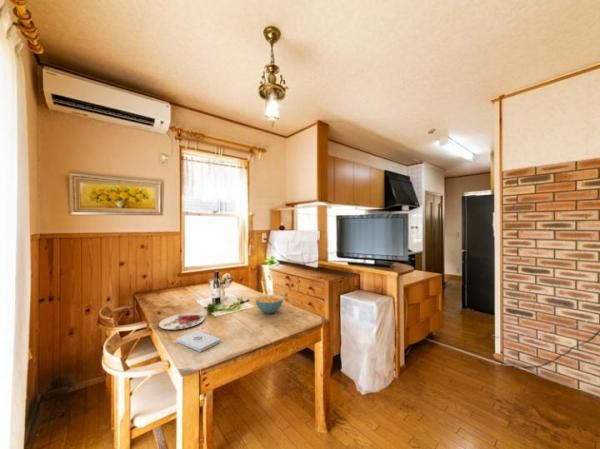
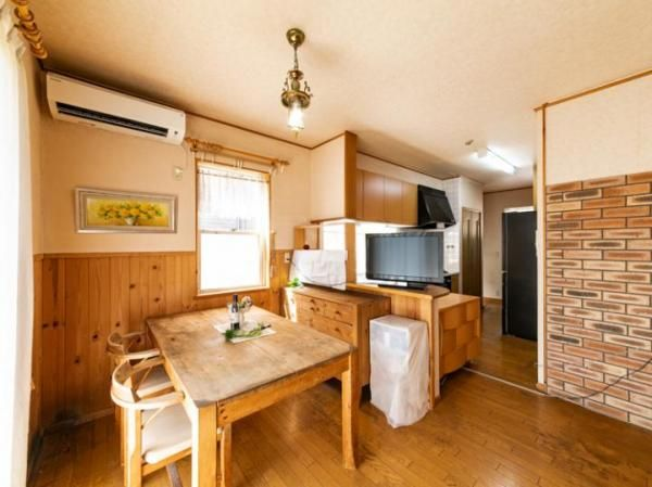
- plate [158,312,206,330]
- cereal bowl [255,294,284,314]
- notepad [175,330,221,353]
